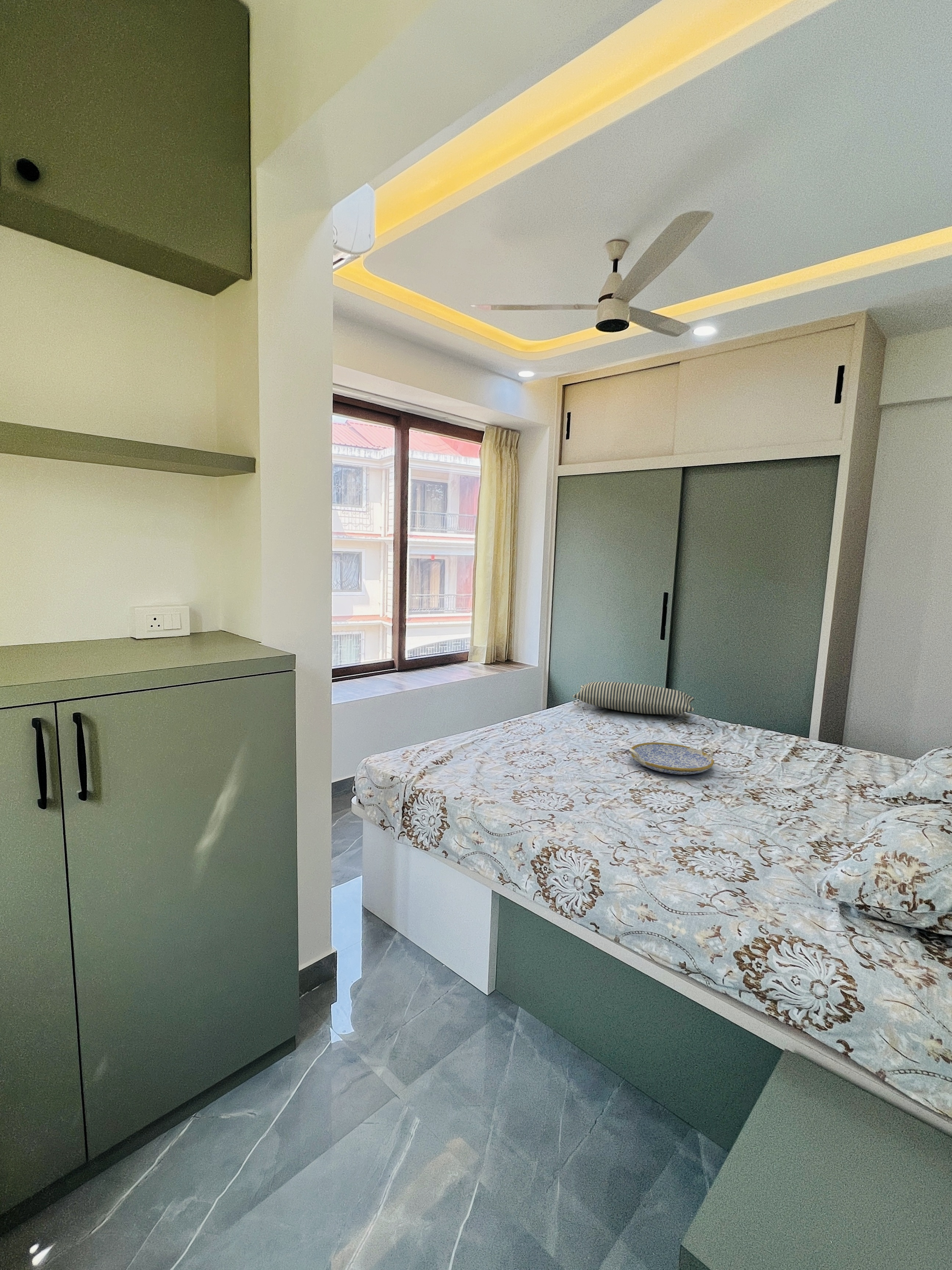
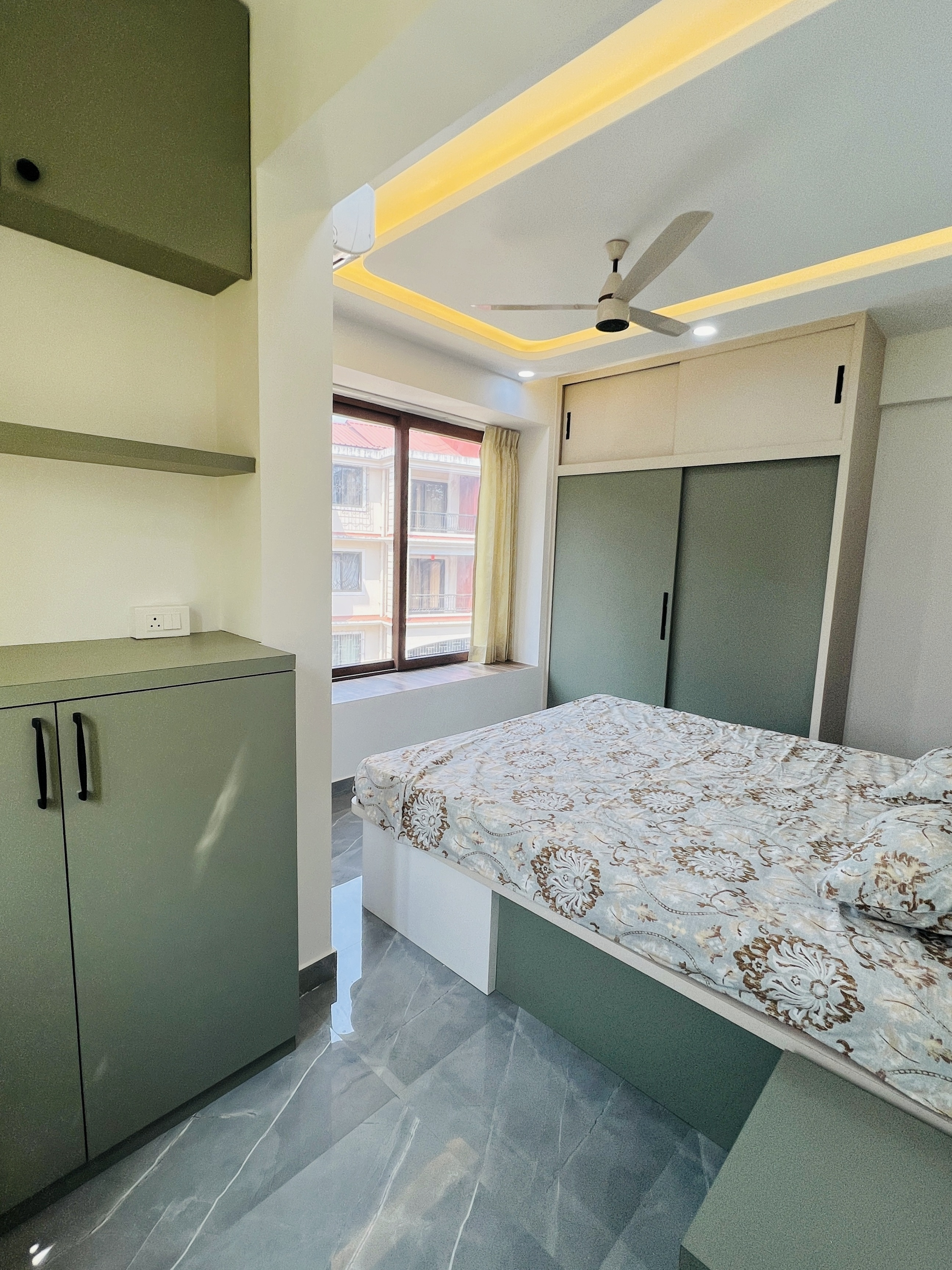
- pillow [572,681,695,715]
- serving tray [629,742,714,775]
